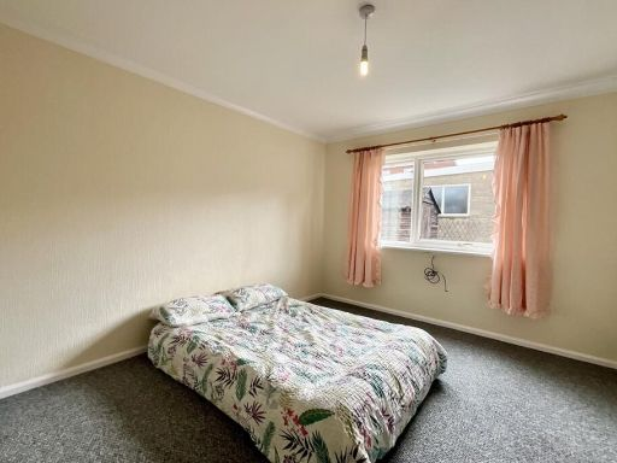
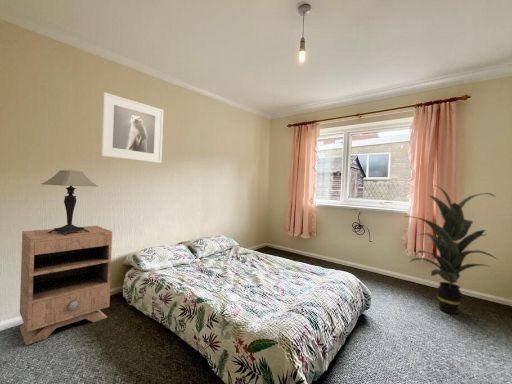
+ table lamp [41,169,100,236]
+ indoor plant [405,184,498,315]
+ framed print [100,91,164,164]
+ nightstand [18,225,113,346]
